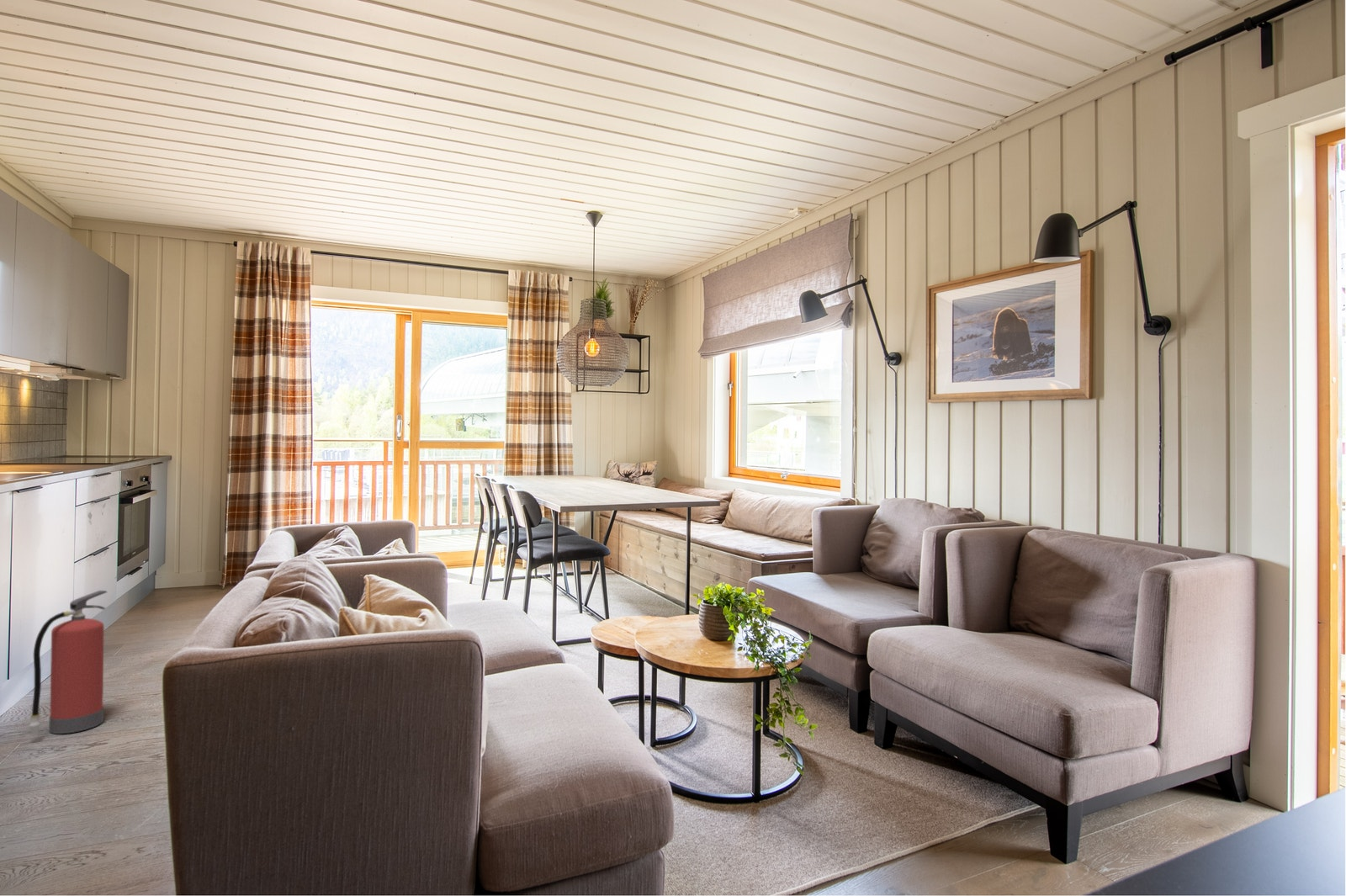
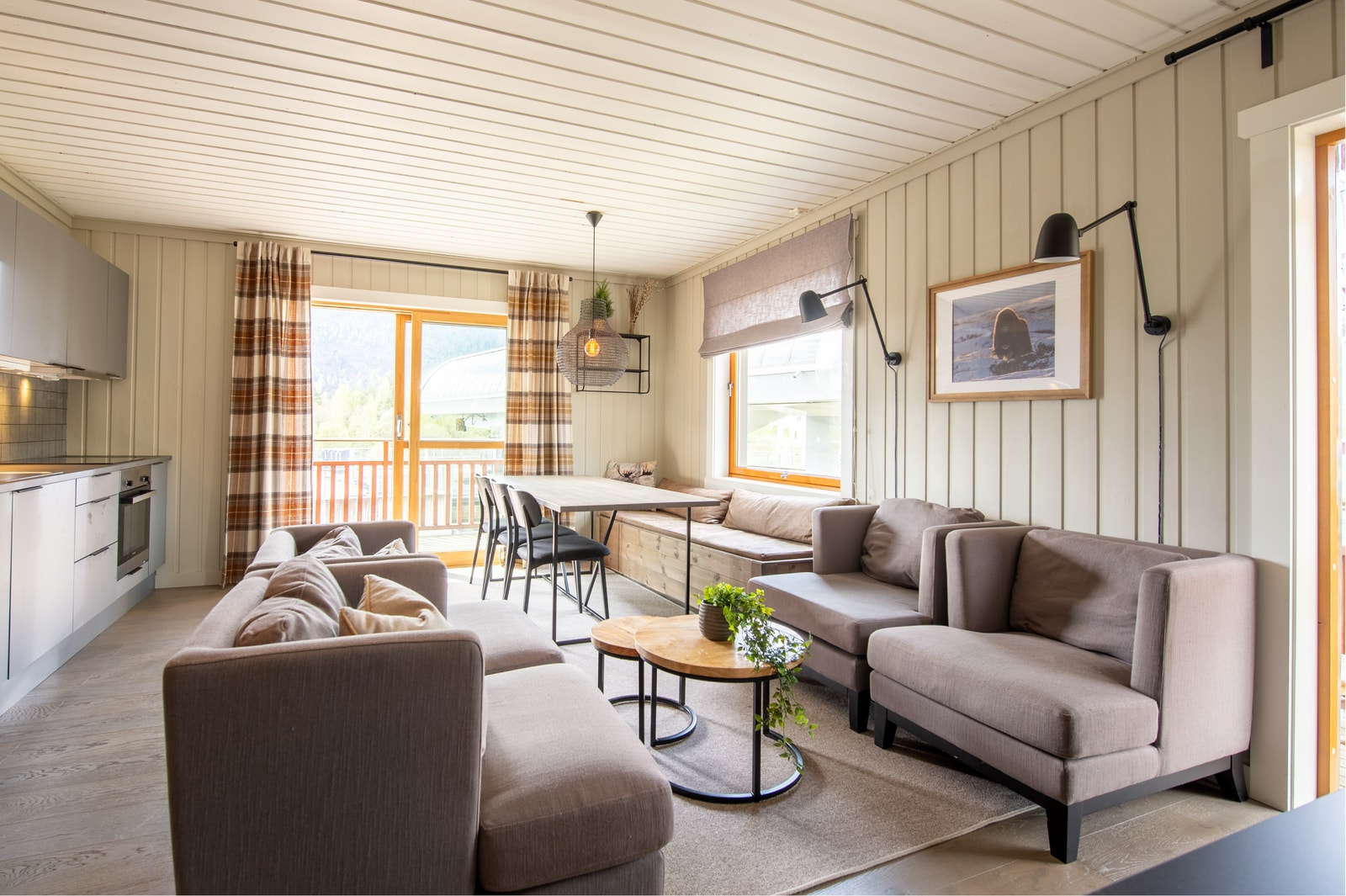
- fire extinguisher [28,590,109,737]
